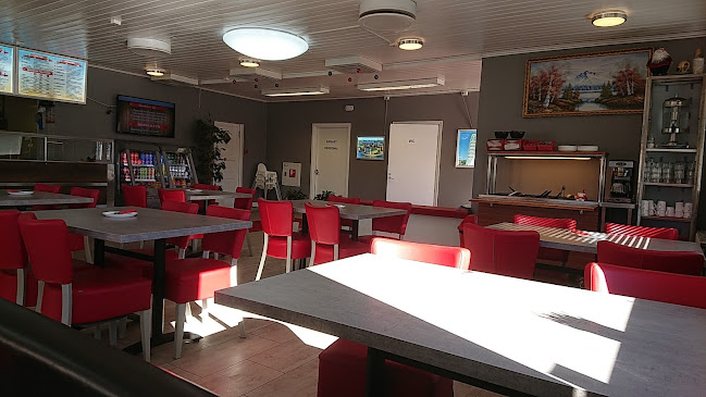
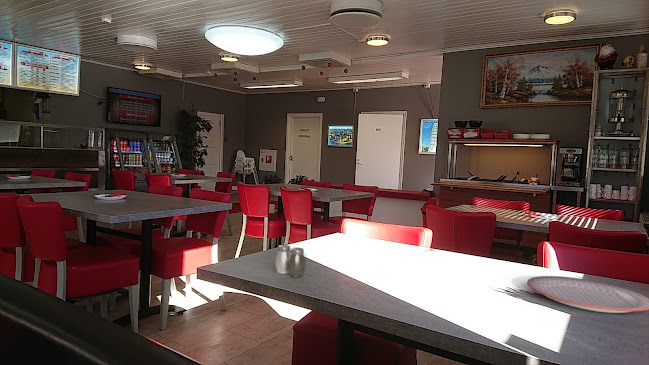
+ salt and pepper shaker [274,244,306,278]
+ plate [526,275,649,314]
